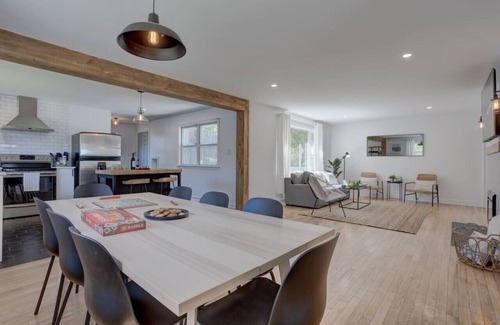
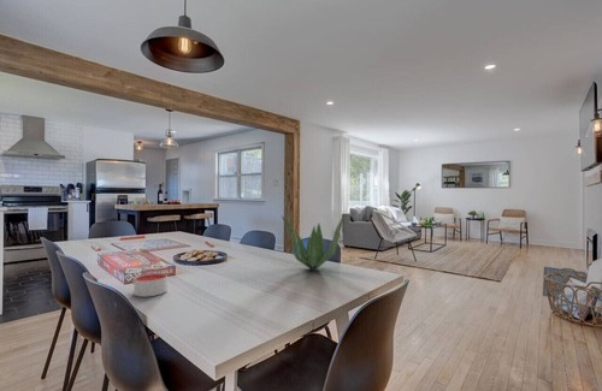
+ plant [281,214,346,271]
+ candle [132,272,169,298]
